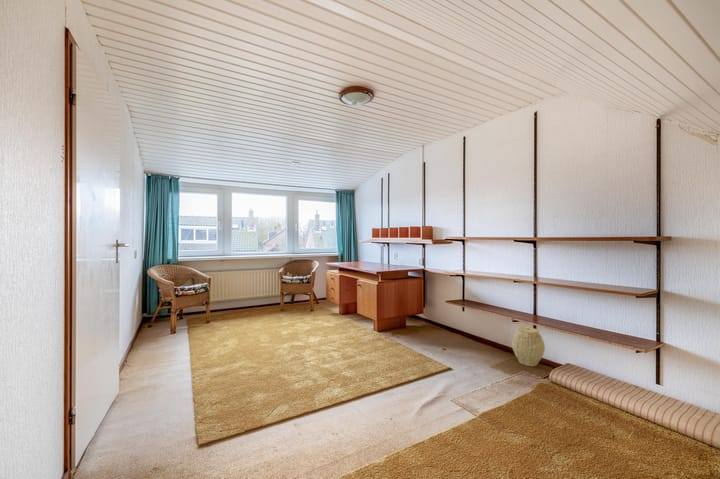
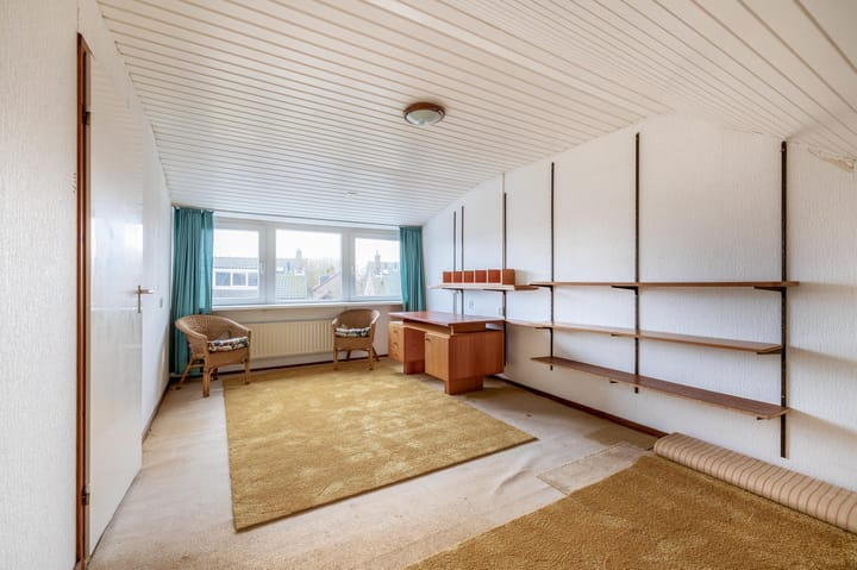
- woven basket [511,326,546,367]
